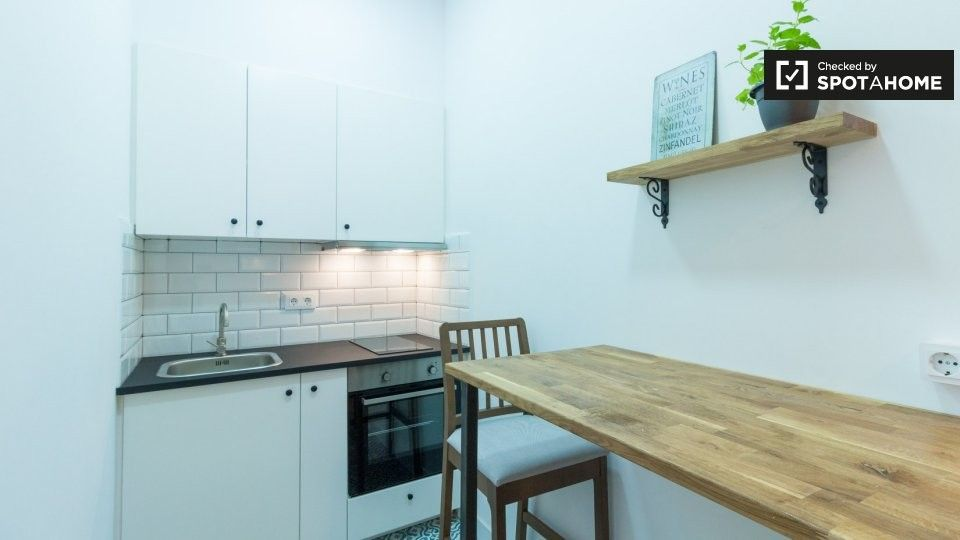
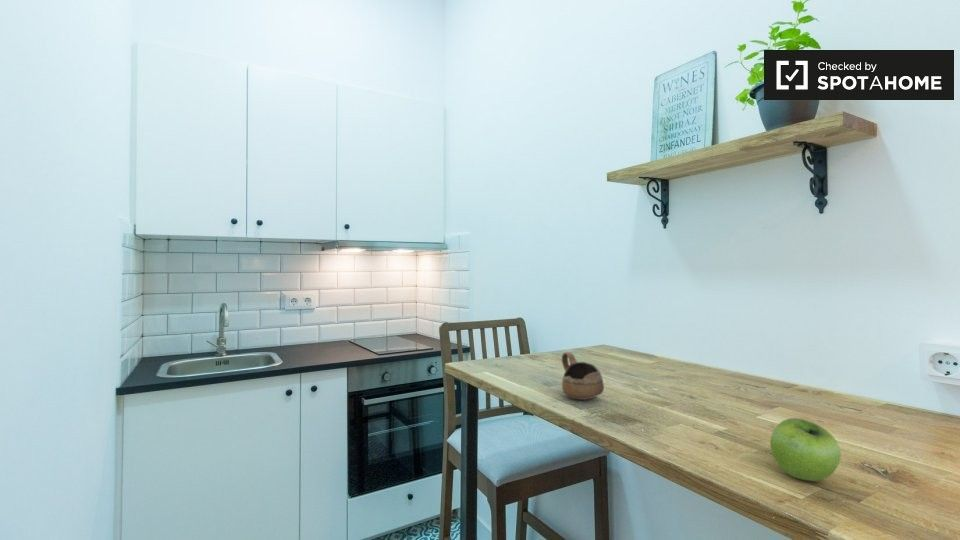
+ cup [561,351,605,401]
+ fruit [769,417,842,482]
